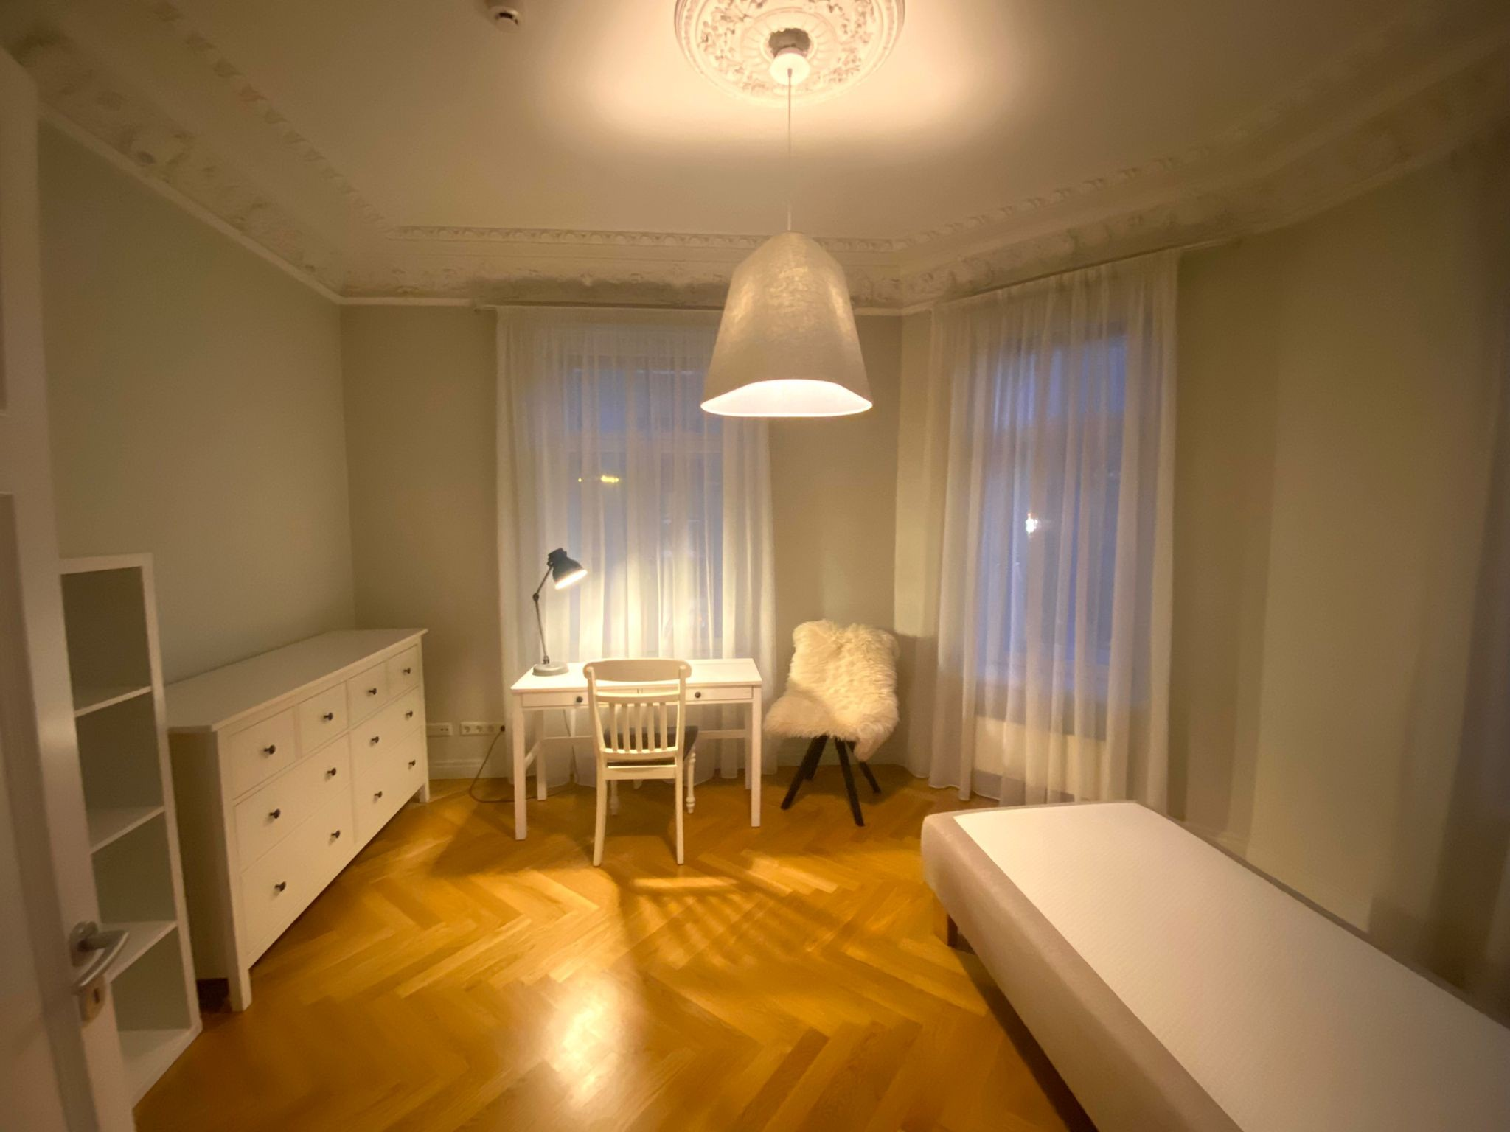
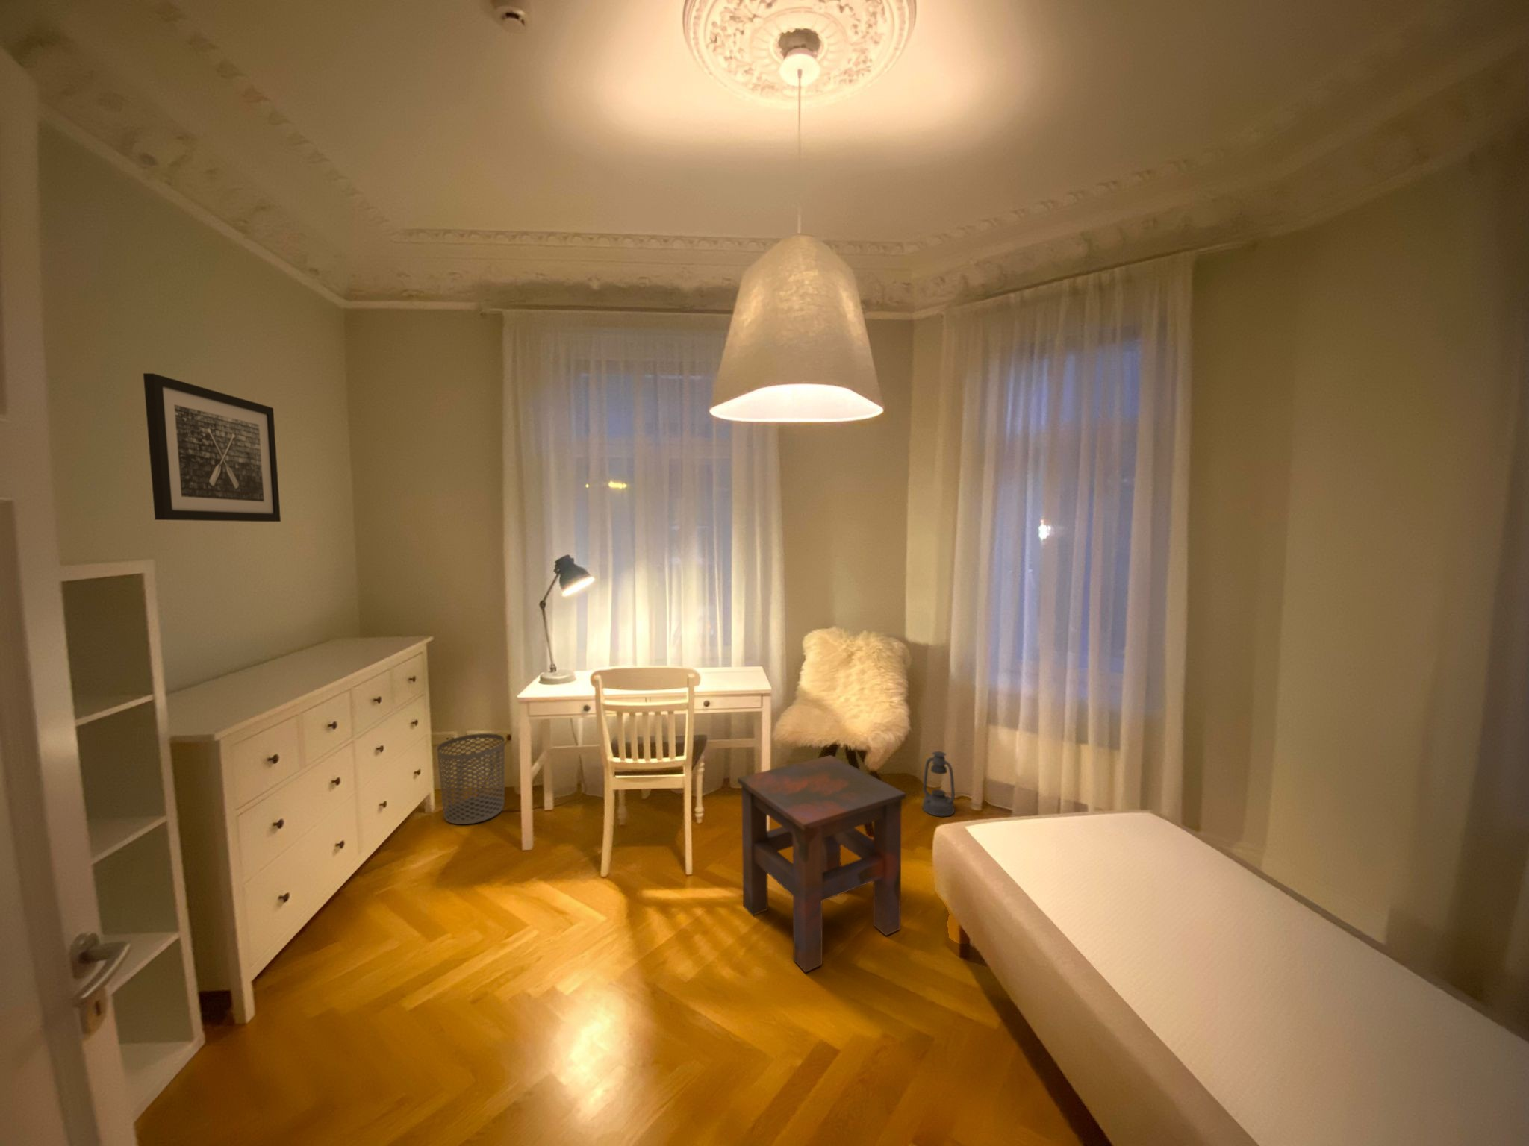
+ wall art [142,372,282,522]
+ waste bin [436,733,506,825]
+ side table [737,755,907,974]
+ lantern [921,751,956,817]
